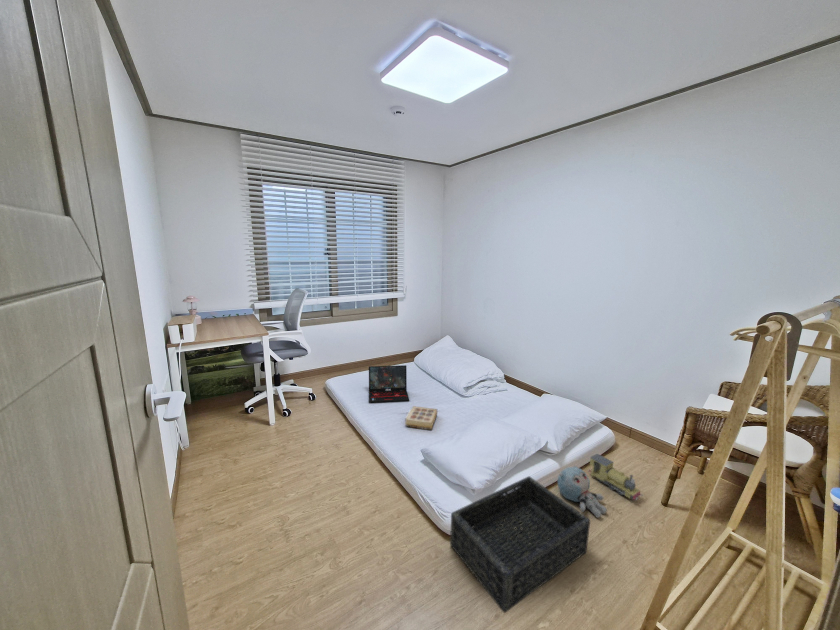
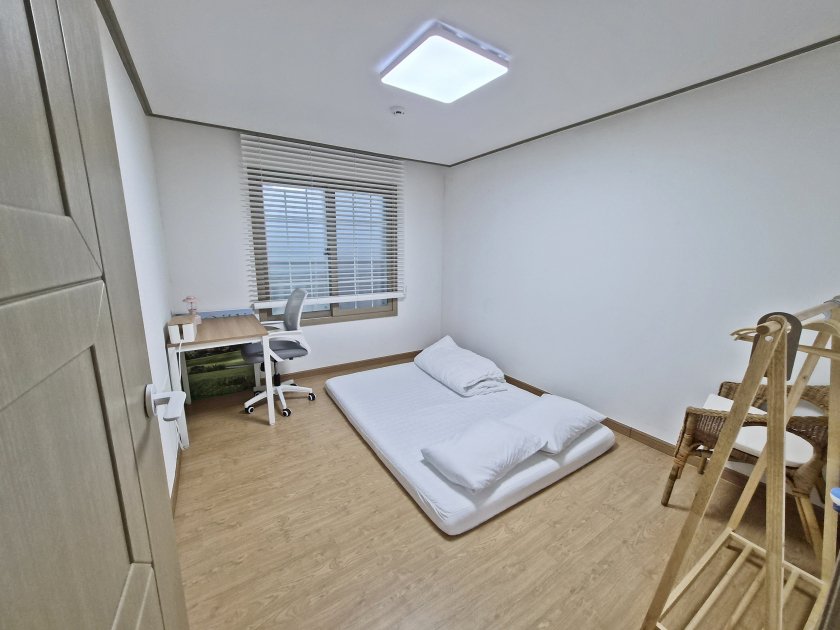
- laptop [368,364,410,404]
- plush toy [557,465,608,519]
- toy train [588,453,643,501]
- book [404,405,438,431]
- basket [449,475,591,614]
